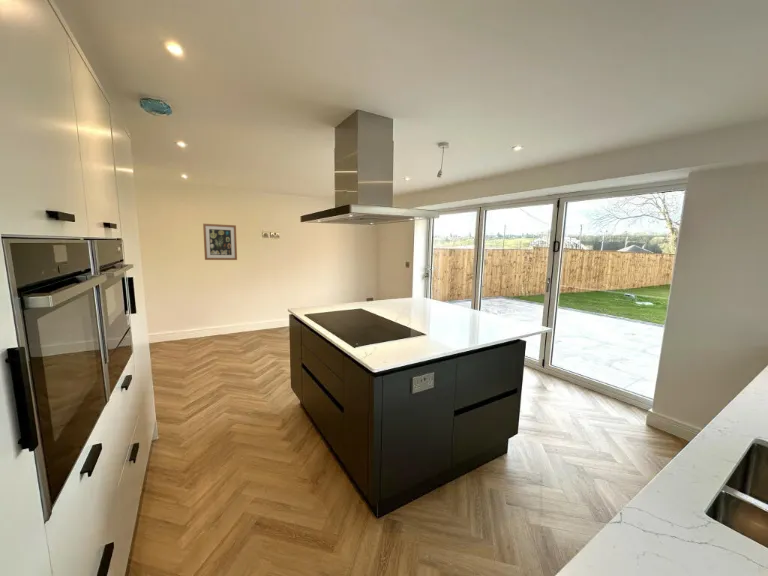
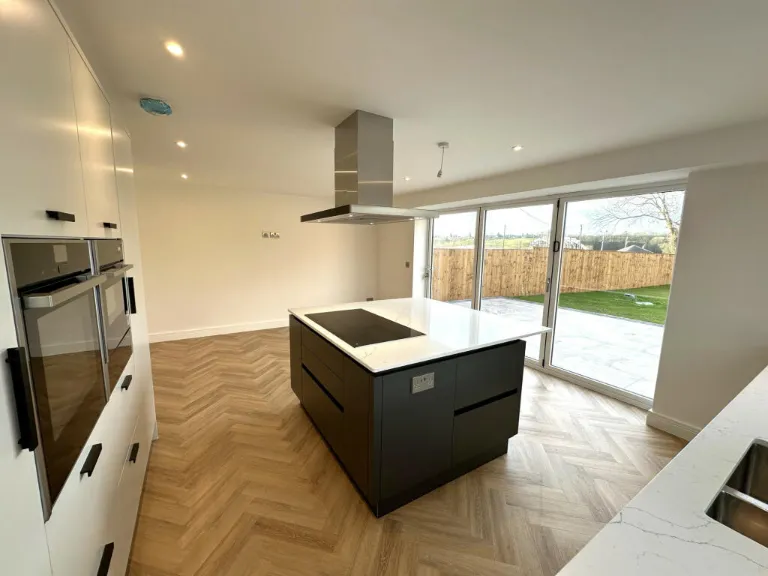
- wall art [202,223,238,261]
